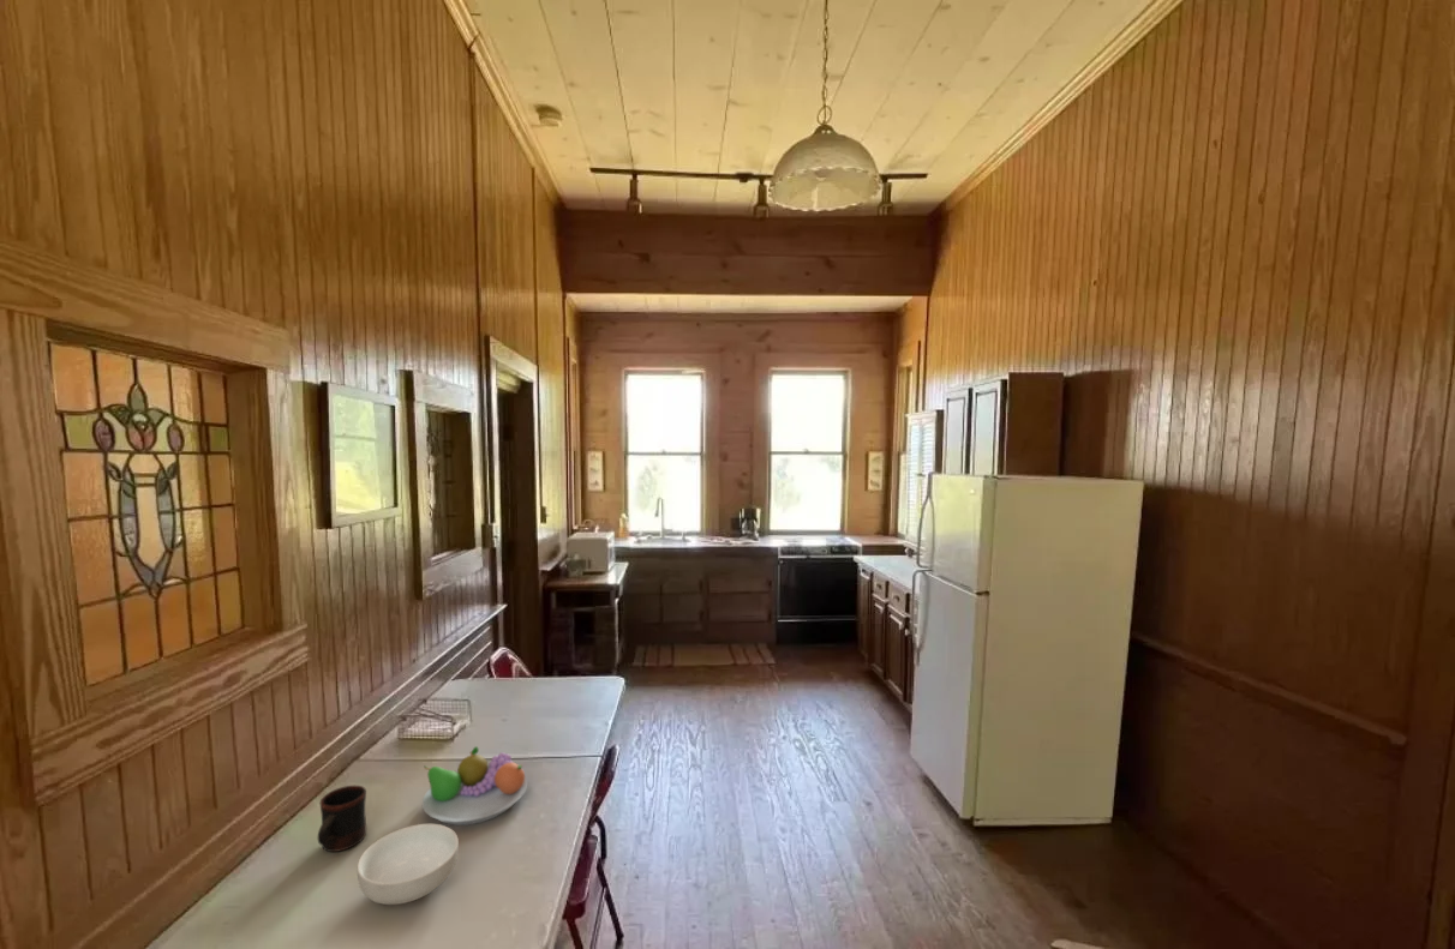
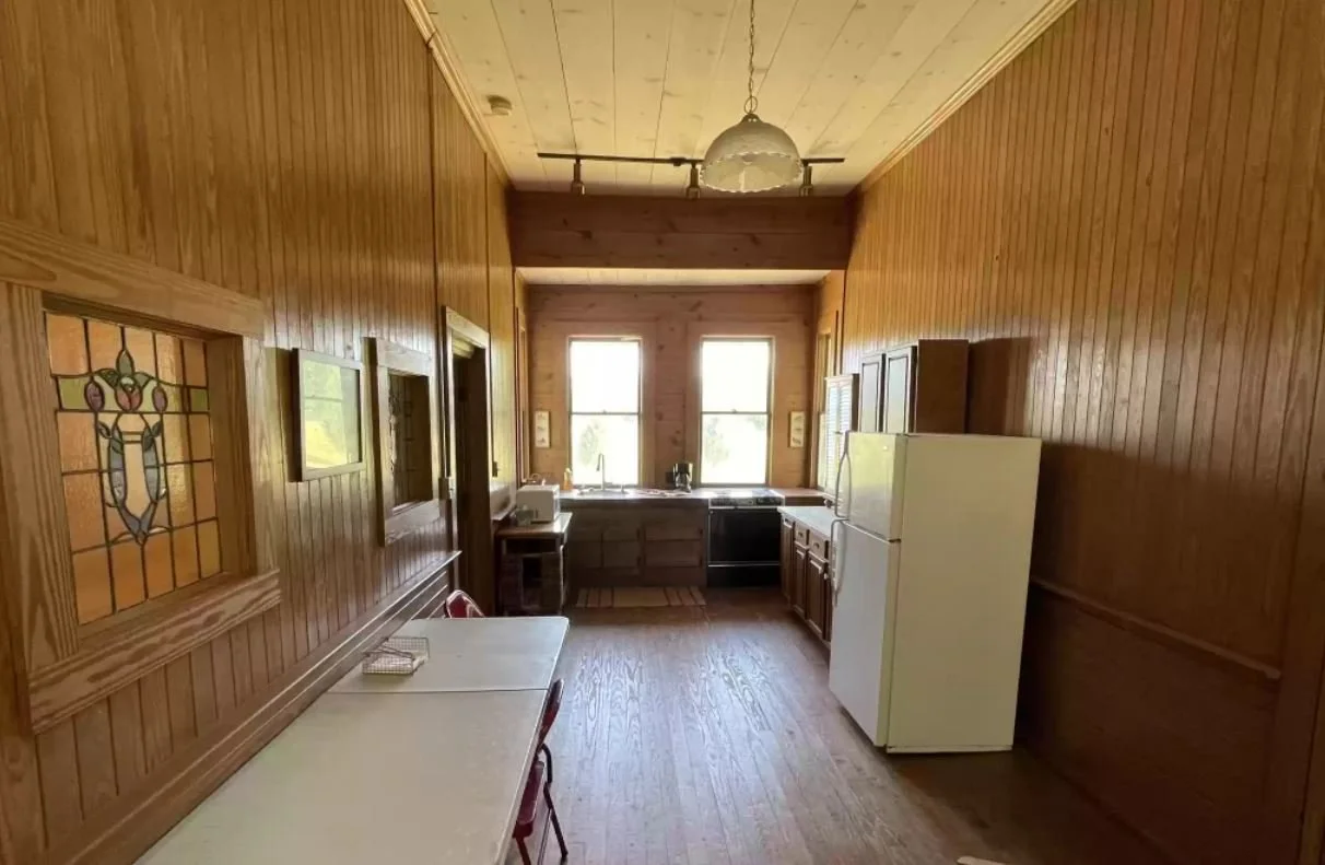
- mug [317,785,367,853]
- cereal bowl [357,823,460,906]
- fruit bowl [421,745,528,827]
